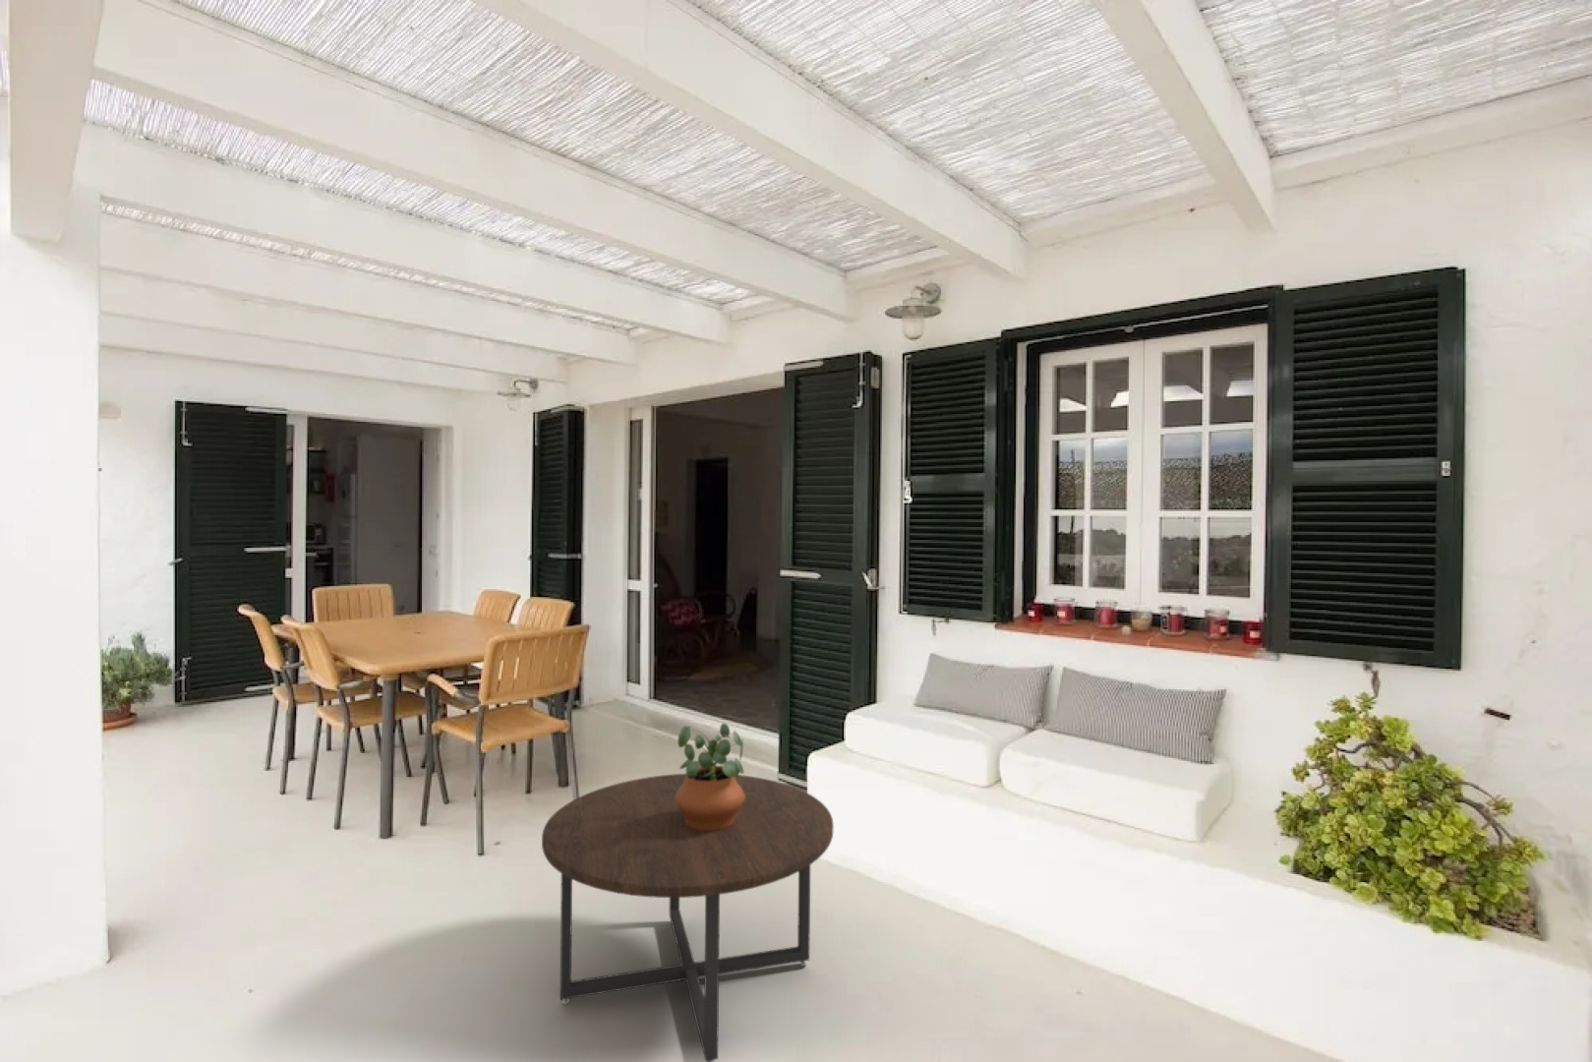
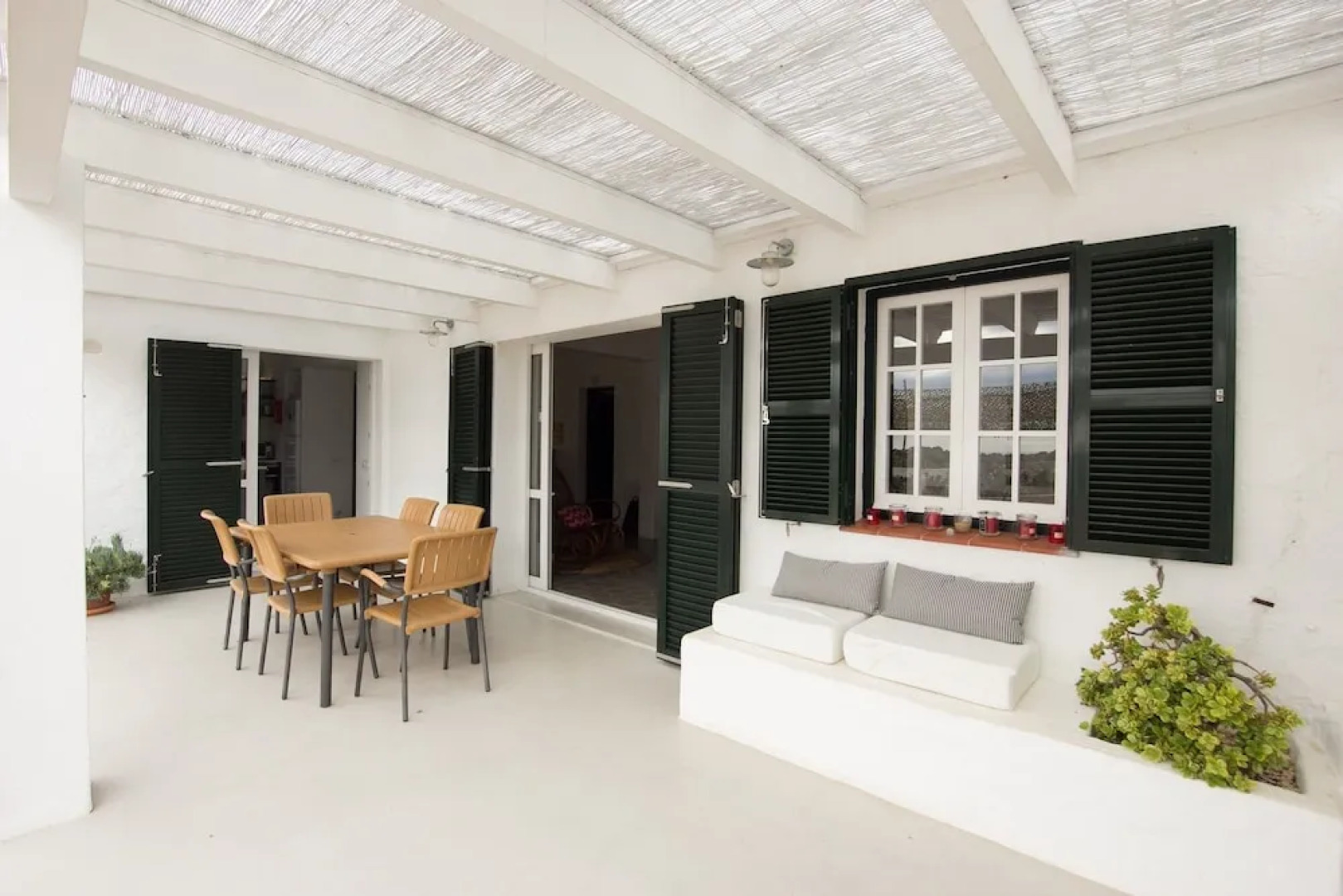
- coffee table [541,773,835,1062]
- potted plant [674,723,746,831]
